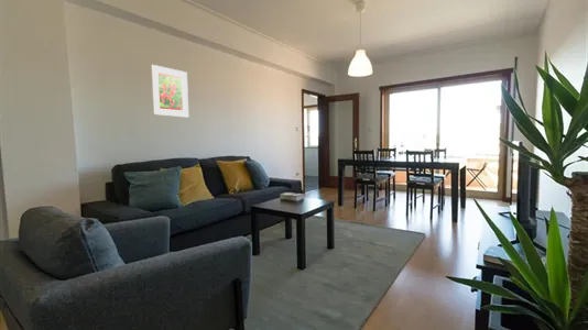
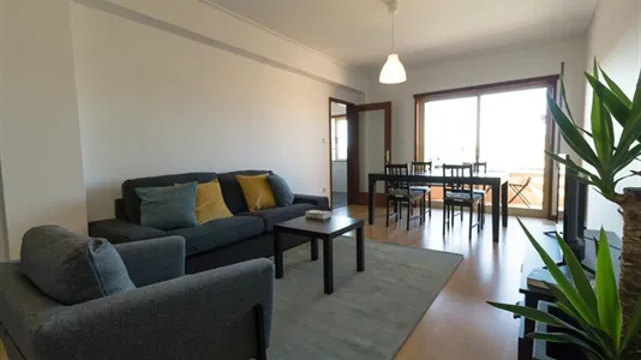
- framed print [150,64,189,119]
